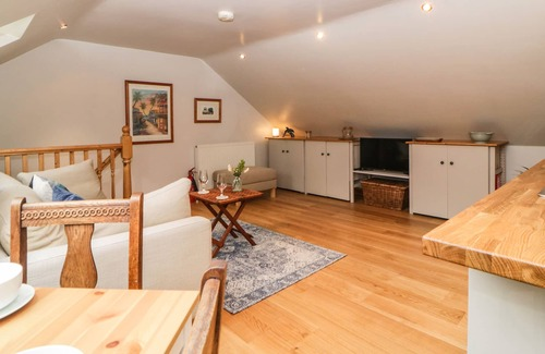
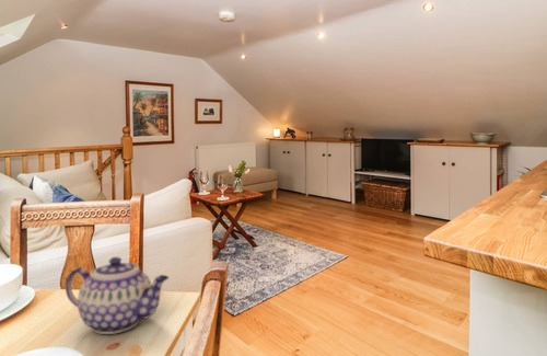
+ teapot [65,256,170,335]
